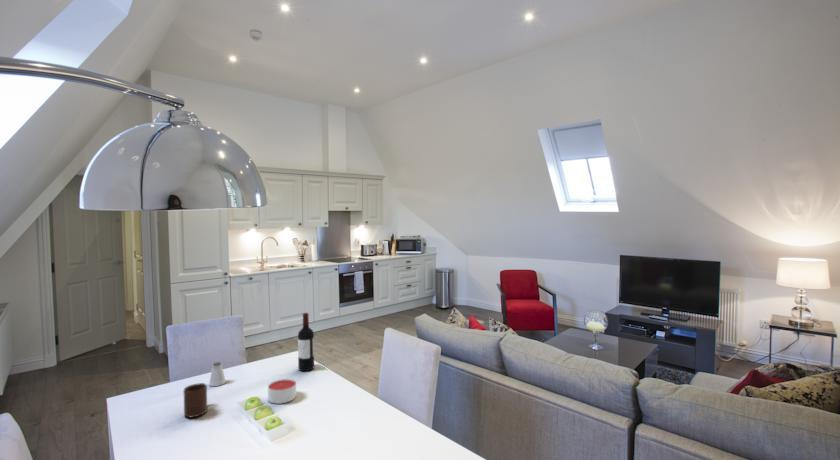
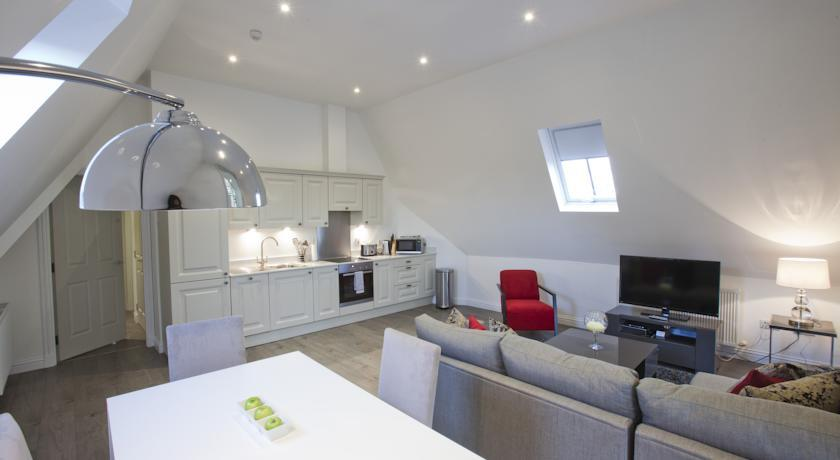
- wine bottle [297,312,315,372]
- cup [183,382,208,418]
- candle [267,378,297,405]
- saltshaker [208,361,227,387]
